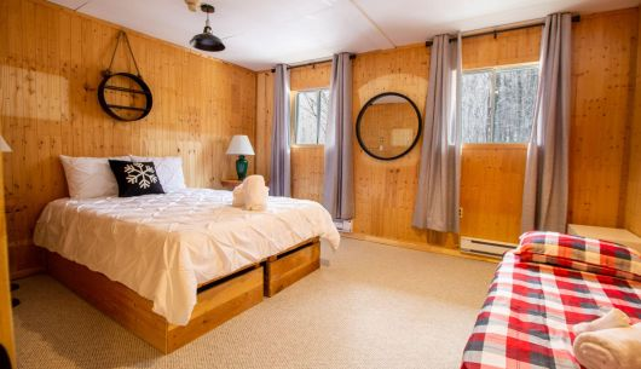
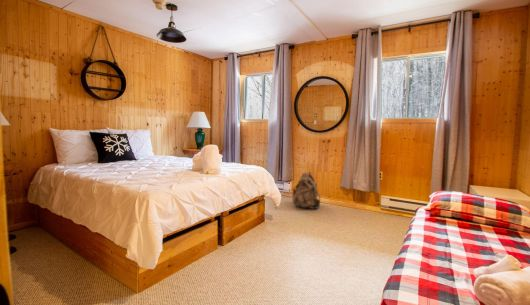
+ backpack [291,171,321,210]
